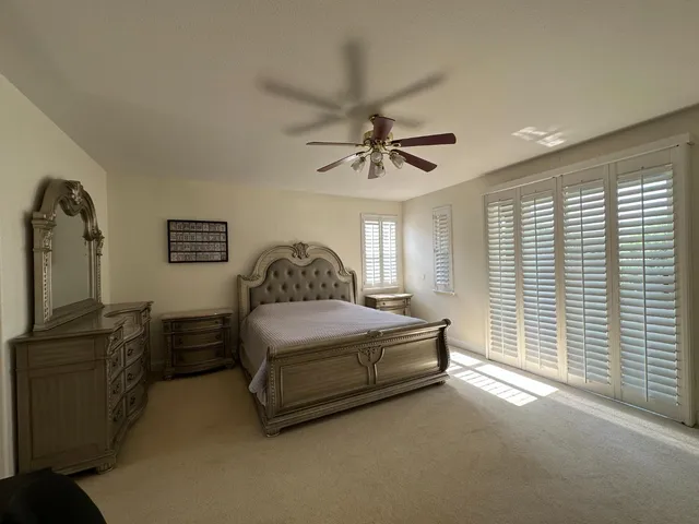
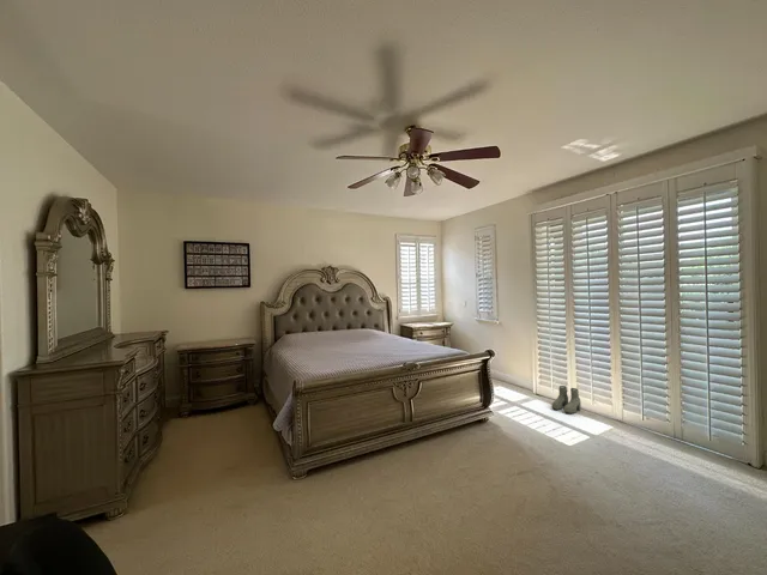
+ boots [550,385,582,414]
